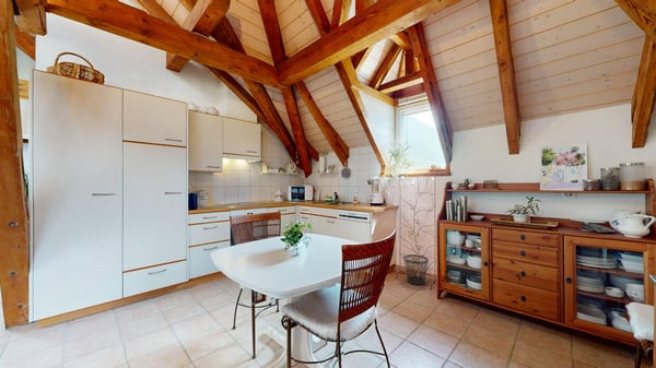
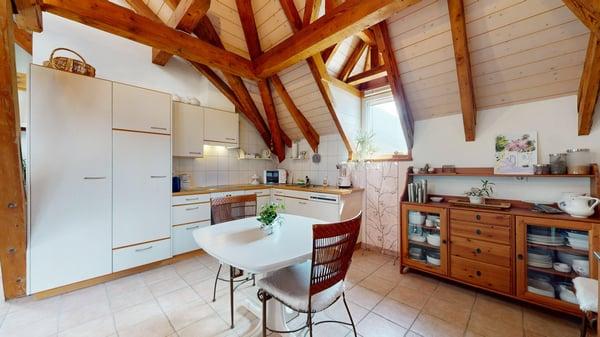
- wastebasket [402,253,430,286]
